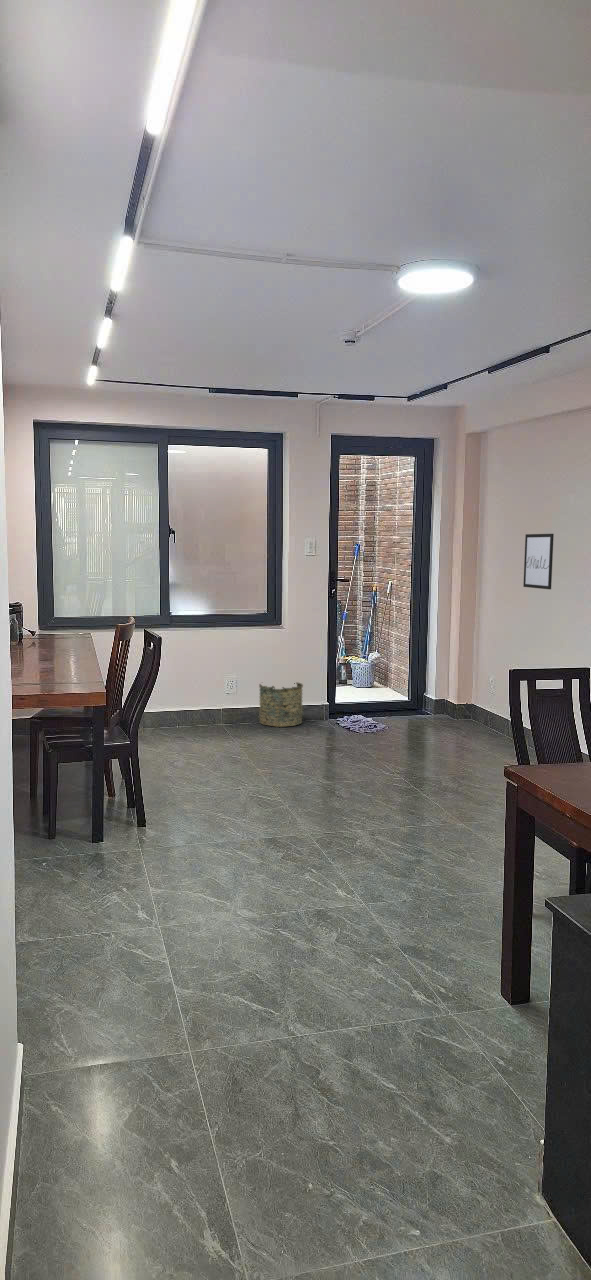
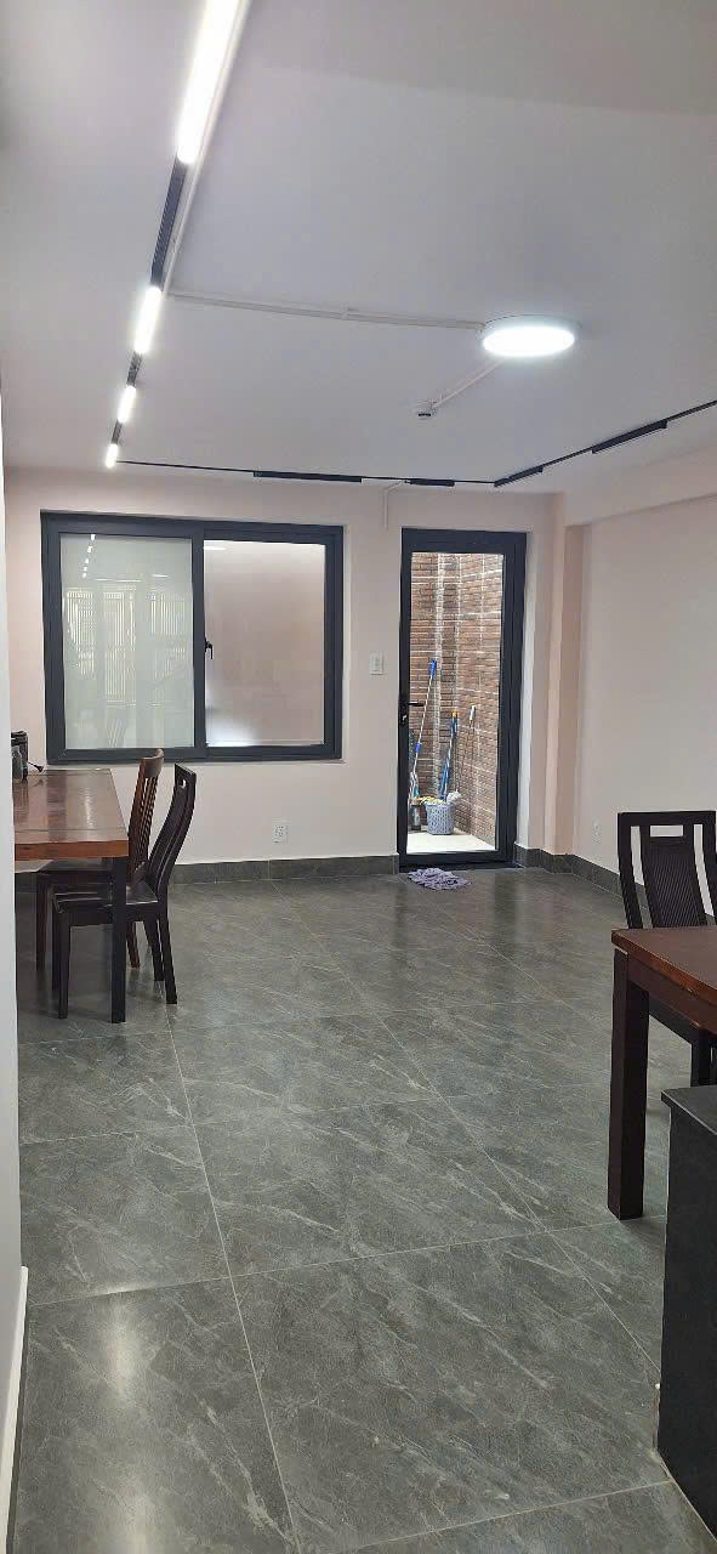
- wall art [522,533,555,590]
- bucket [258,681,304,728]
